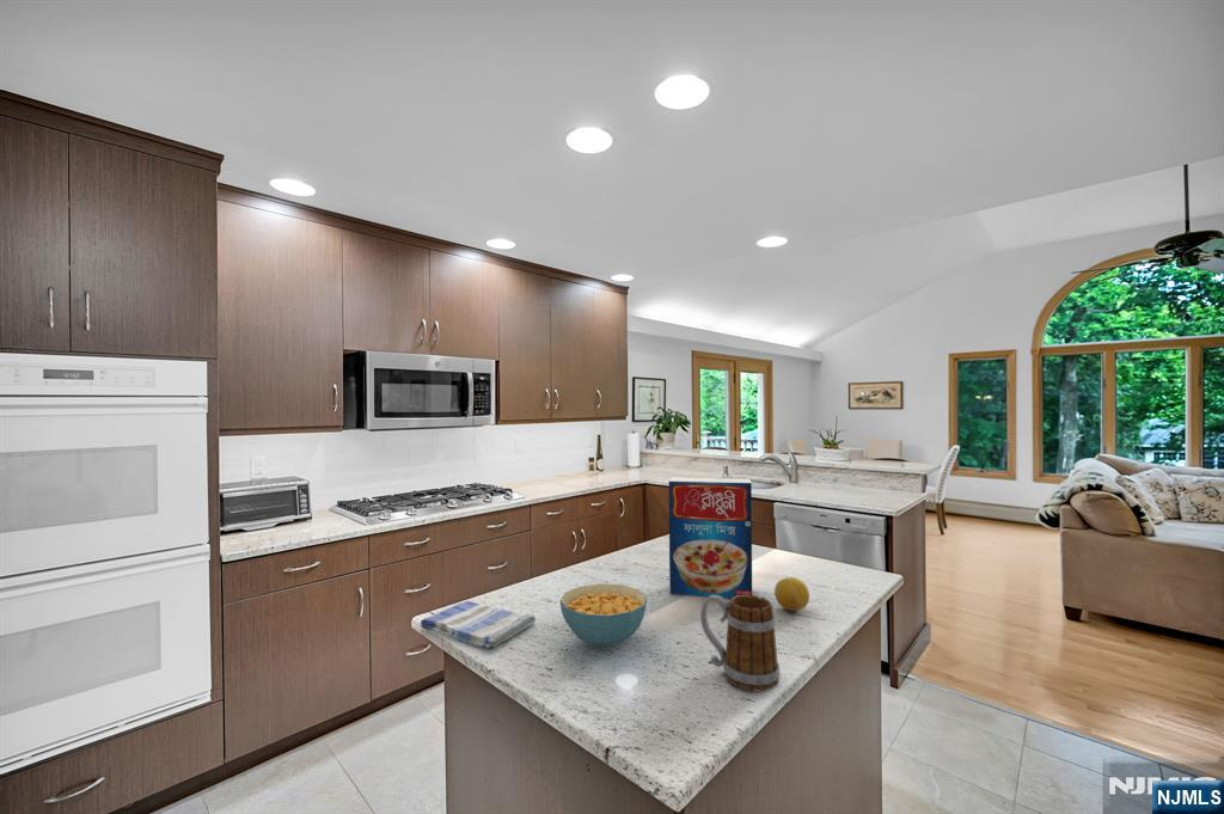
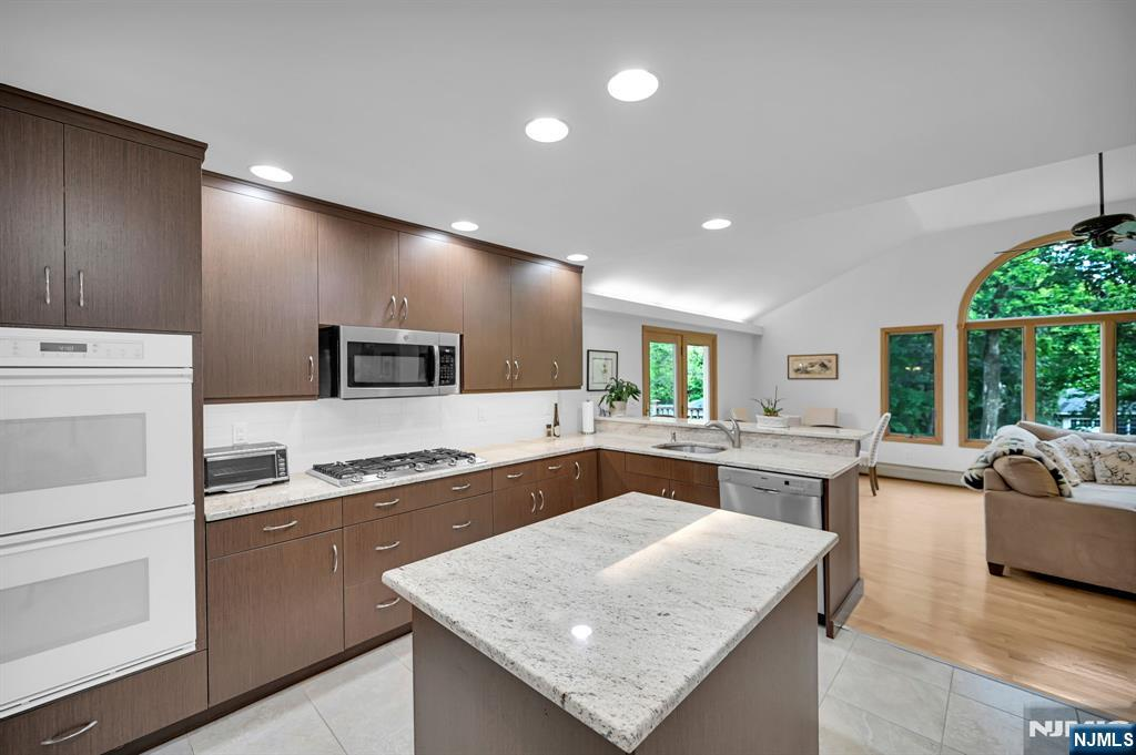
- cereal bowl [559,583,648,648]
- fruit [773,576,810,612]
- dish towel [420,600,537,649]
- mug [699,594,781,692]
- cereal box [668,477,753,599]
